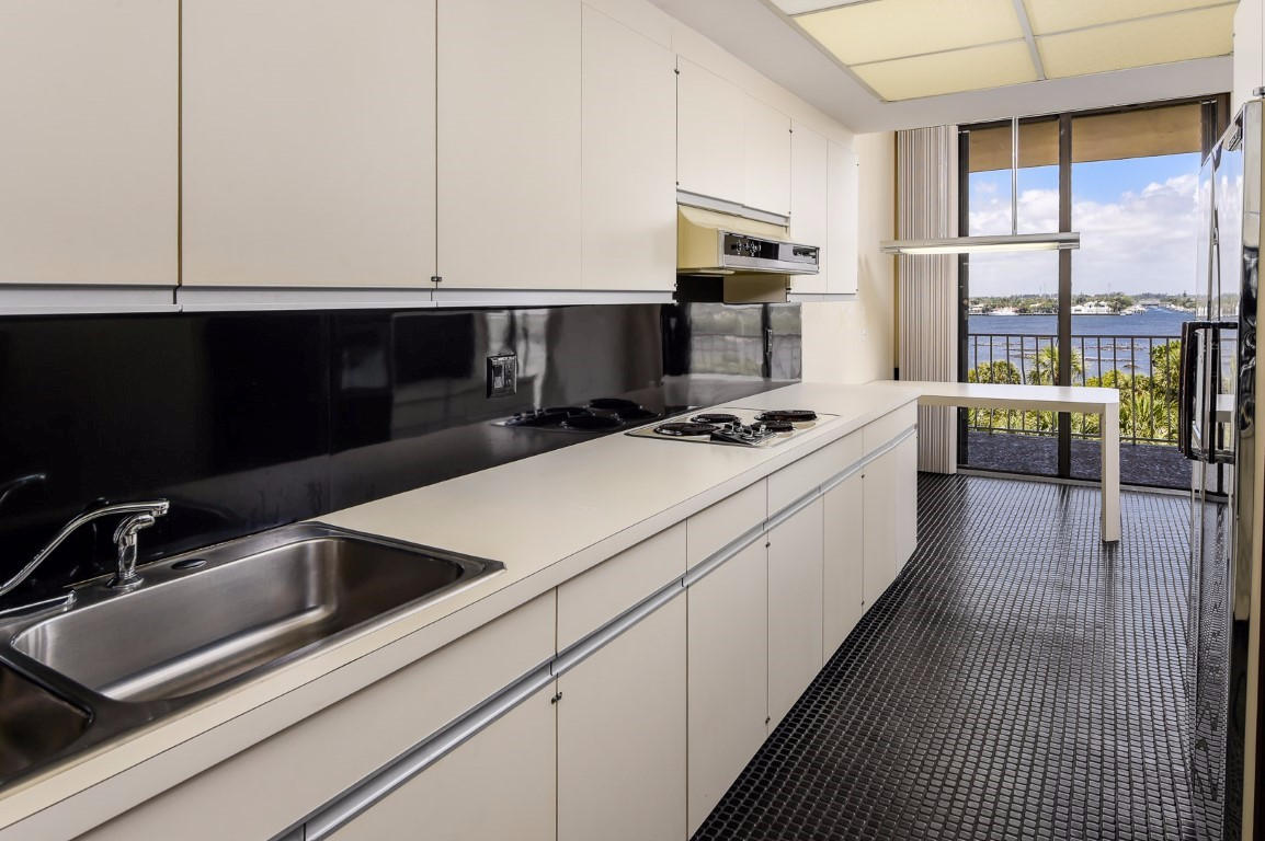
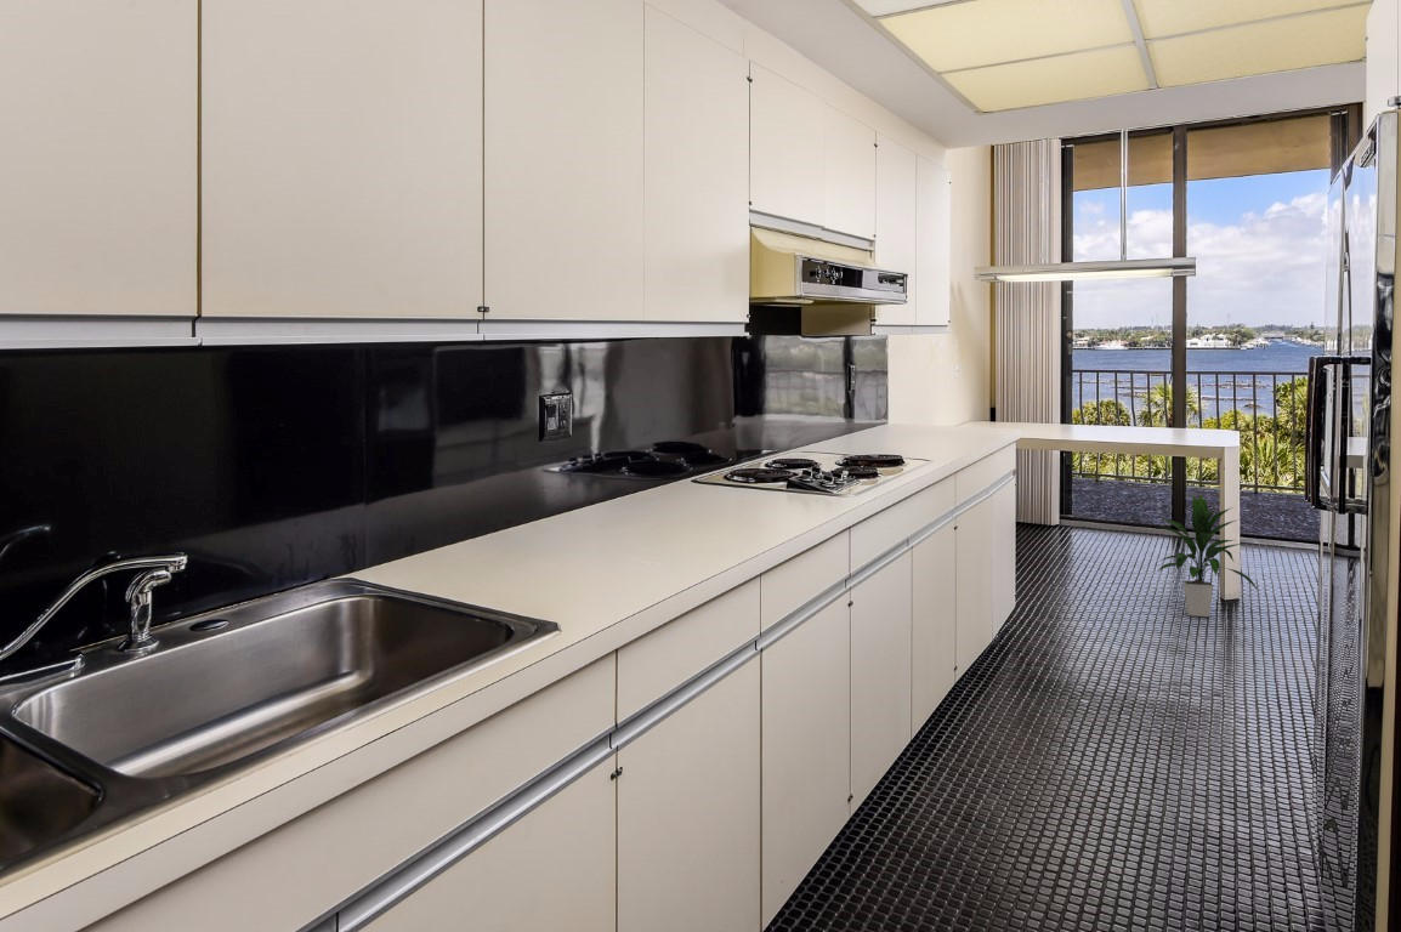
+ indoor plant [1156,494,1260,618]
